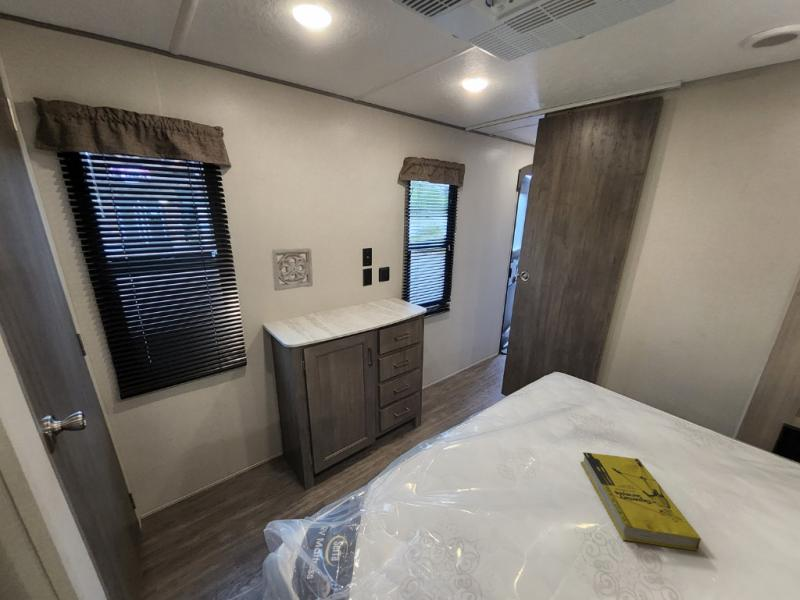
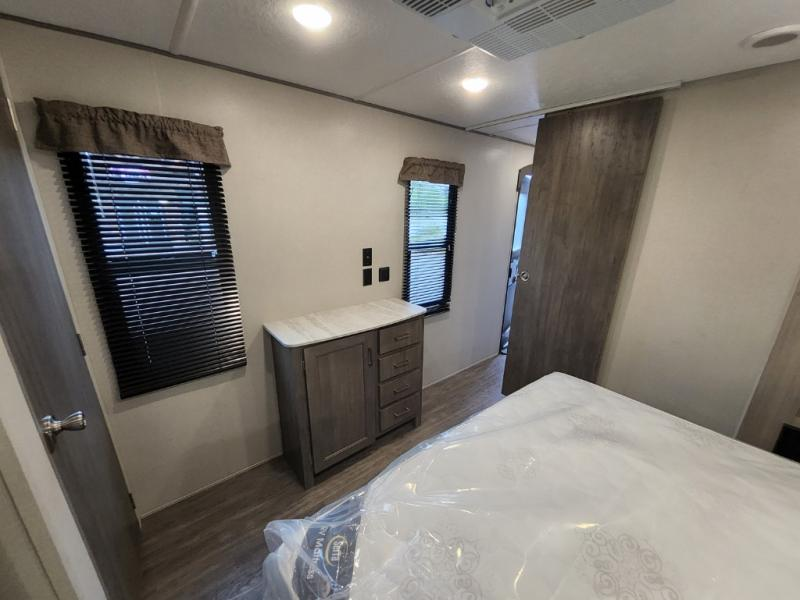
- wall ornament [270,247,314,292]
- book [580,451,702,552]
